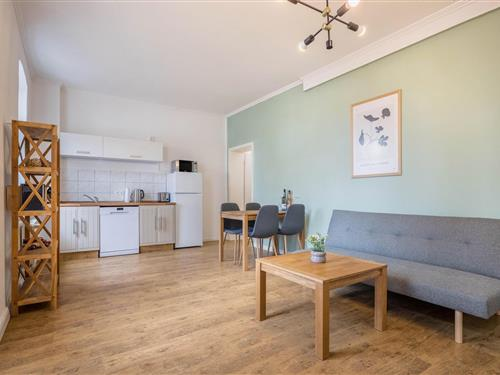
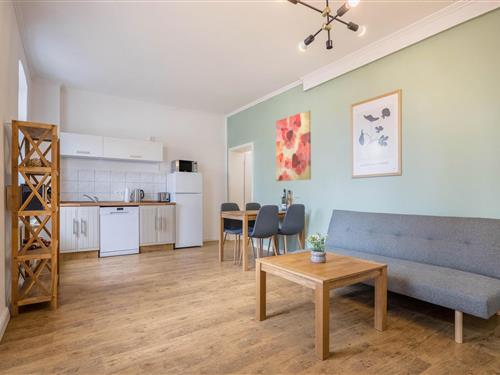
+ wall art [275,110,312,182]
